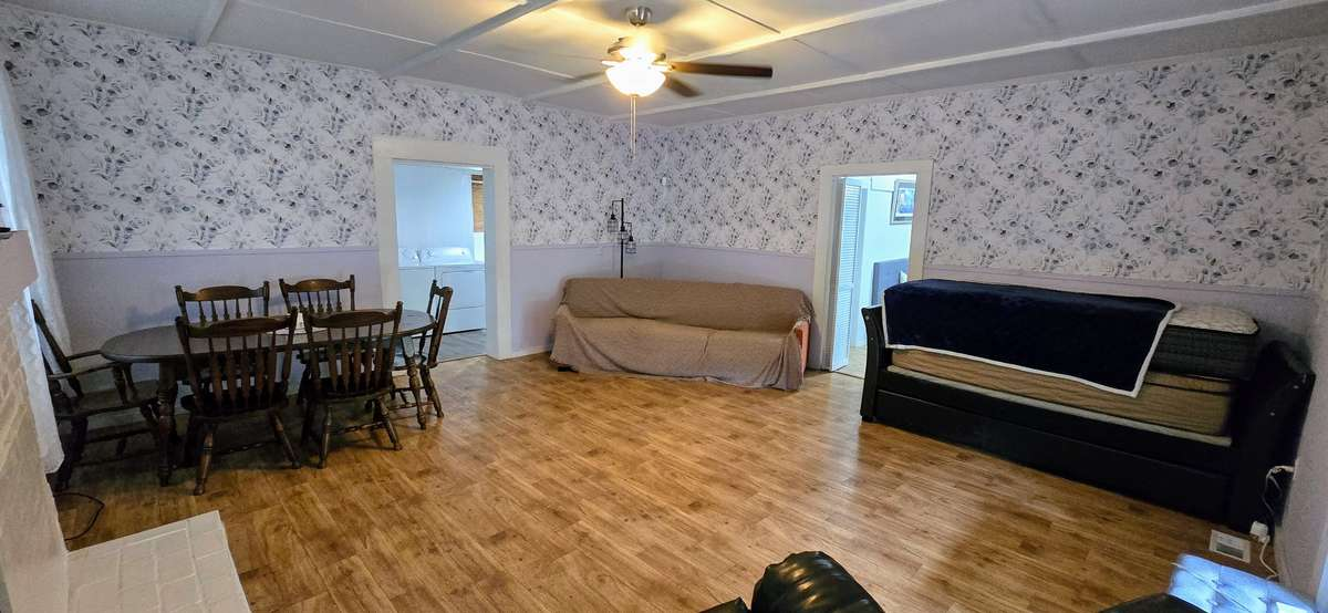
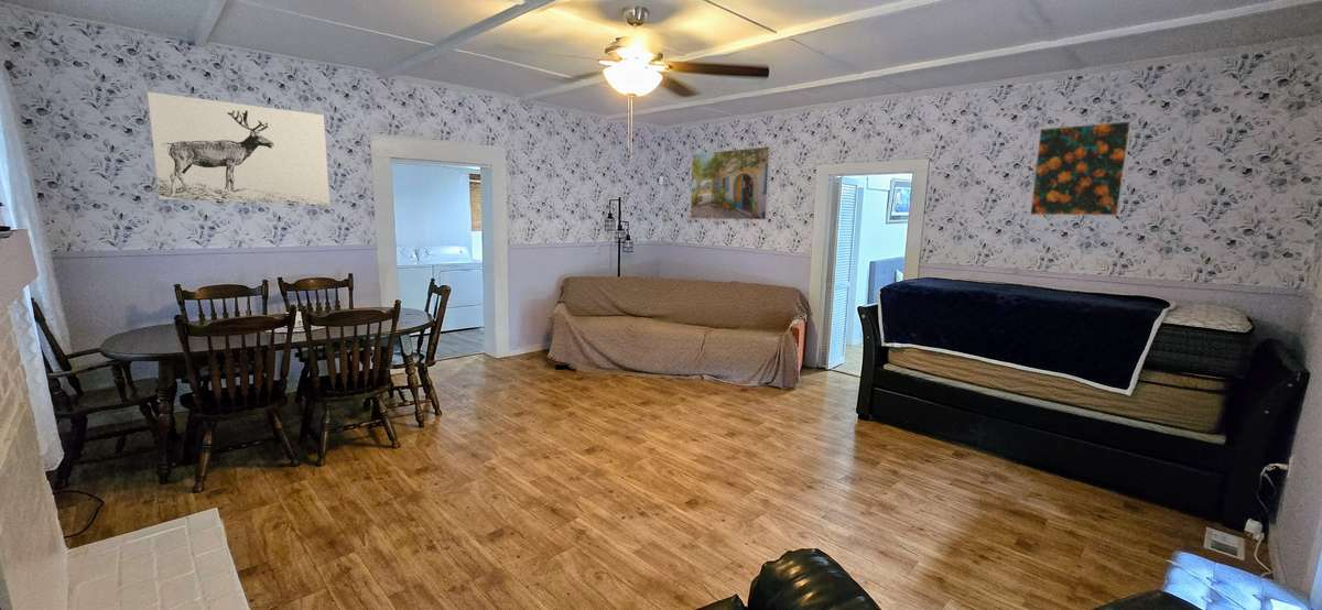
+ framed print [690,145,772,221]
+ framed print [1029,120,1133,217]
+ wall art [147,90,330,206]
